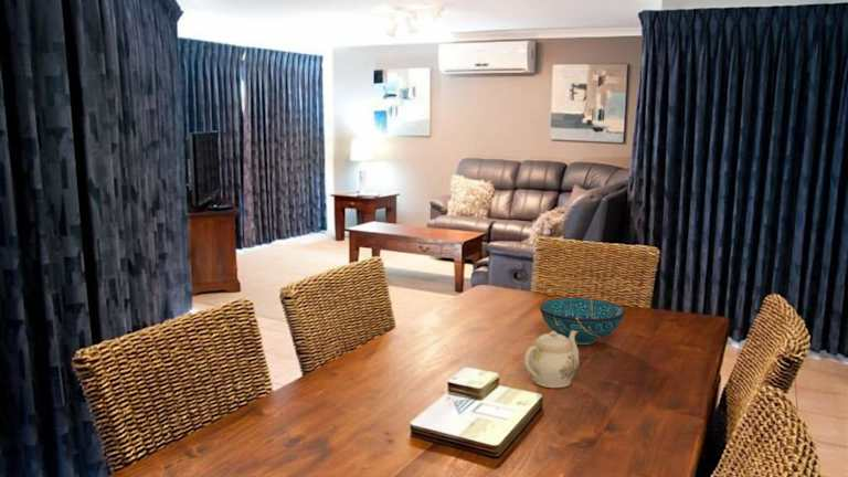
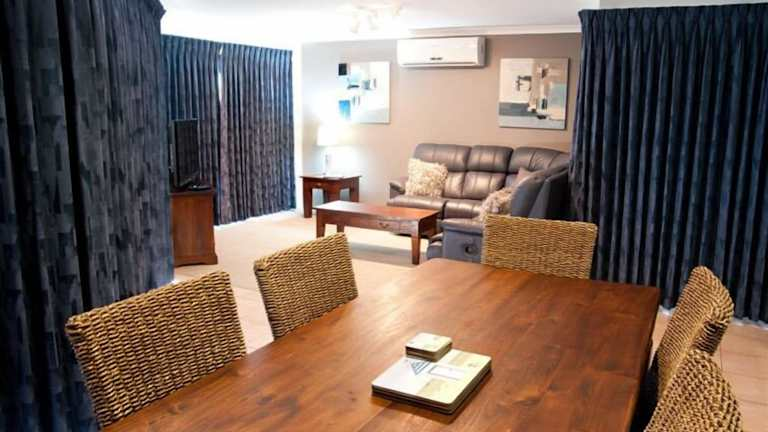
- teapot [523,330,580,389]
- decorative bowl [539,297,626,346]
